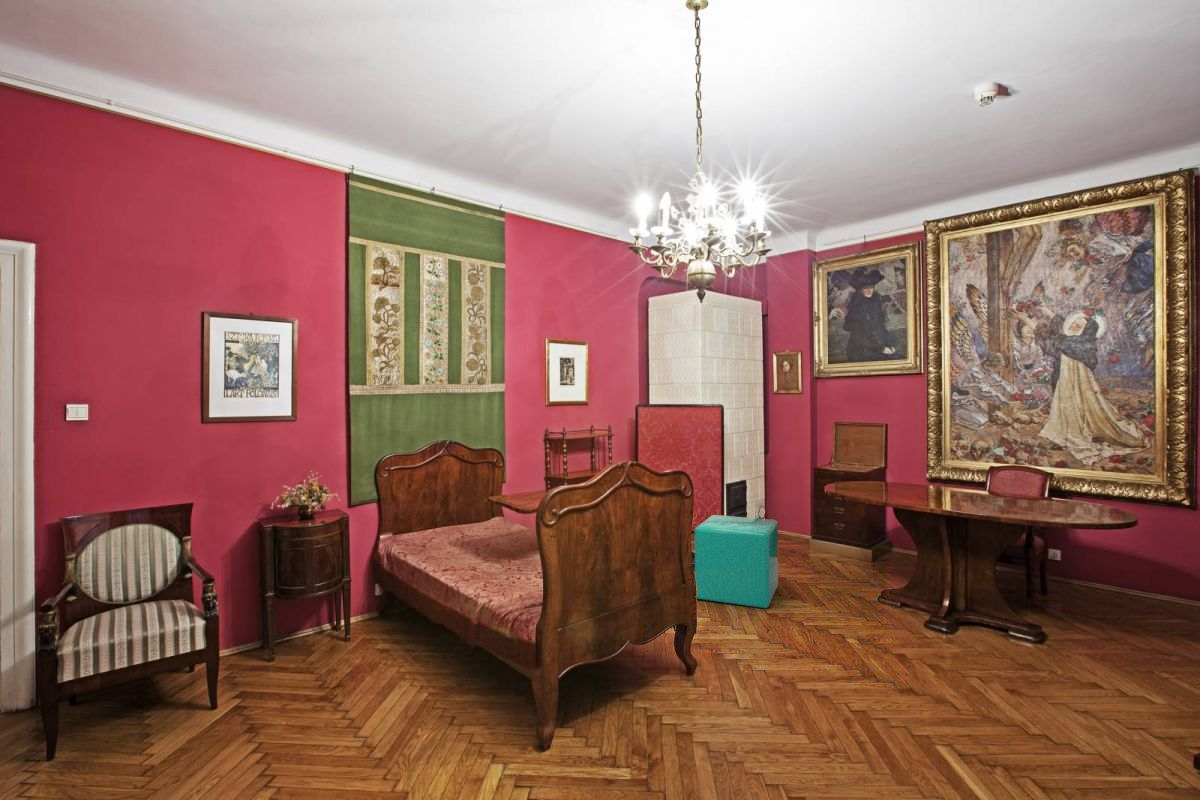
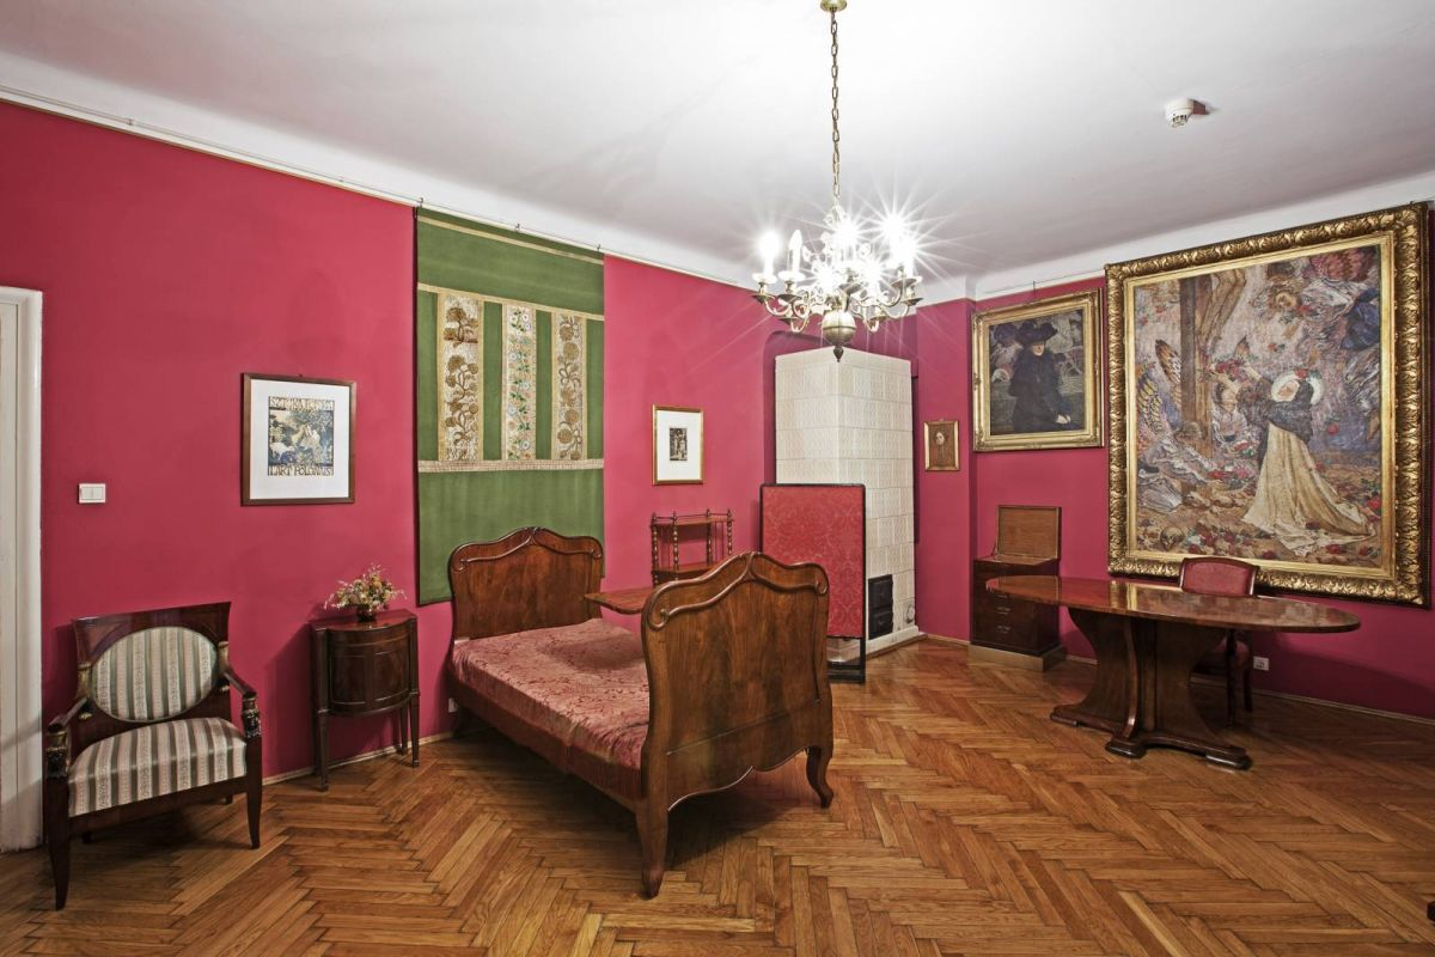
- ottoman [694,514,779,609]
